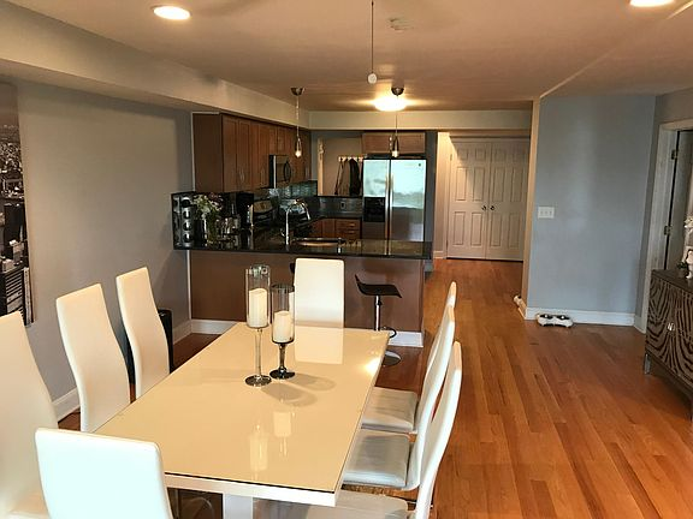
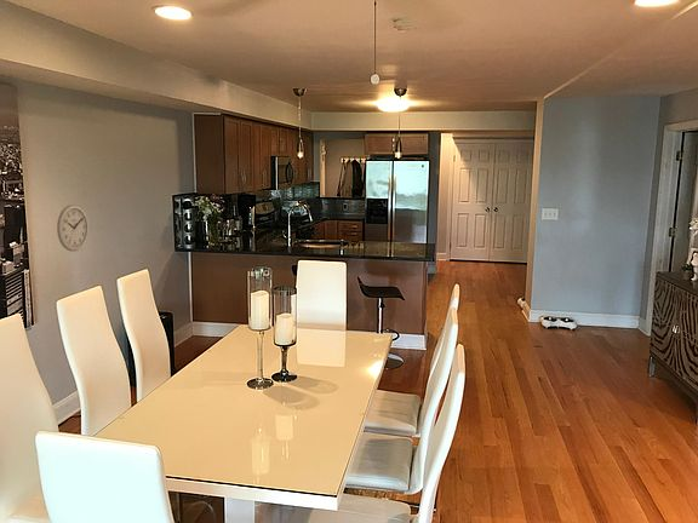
+ wall clock [56,203,90,253]
